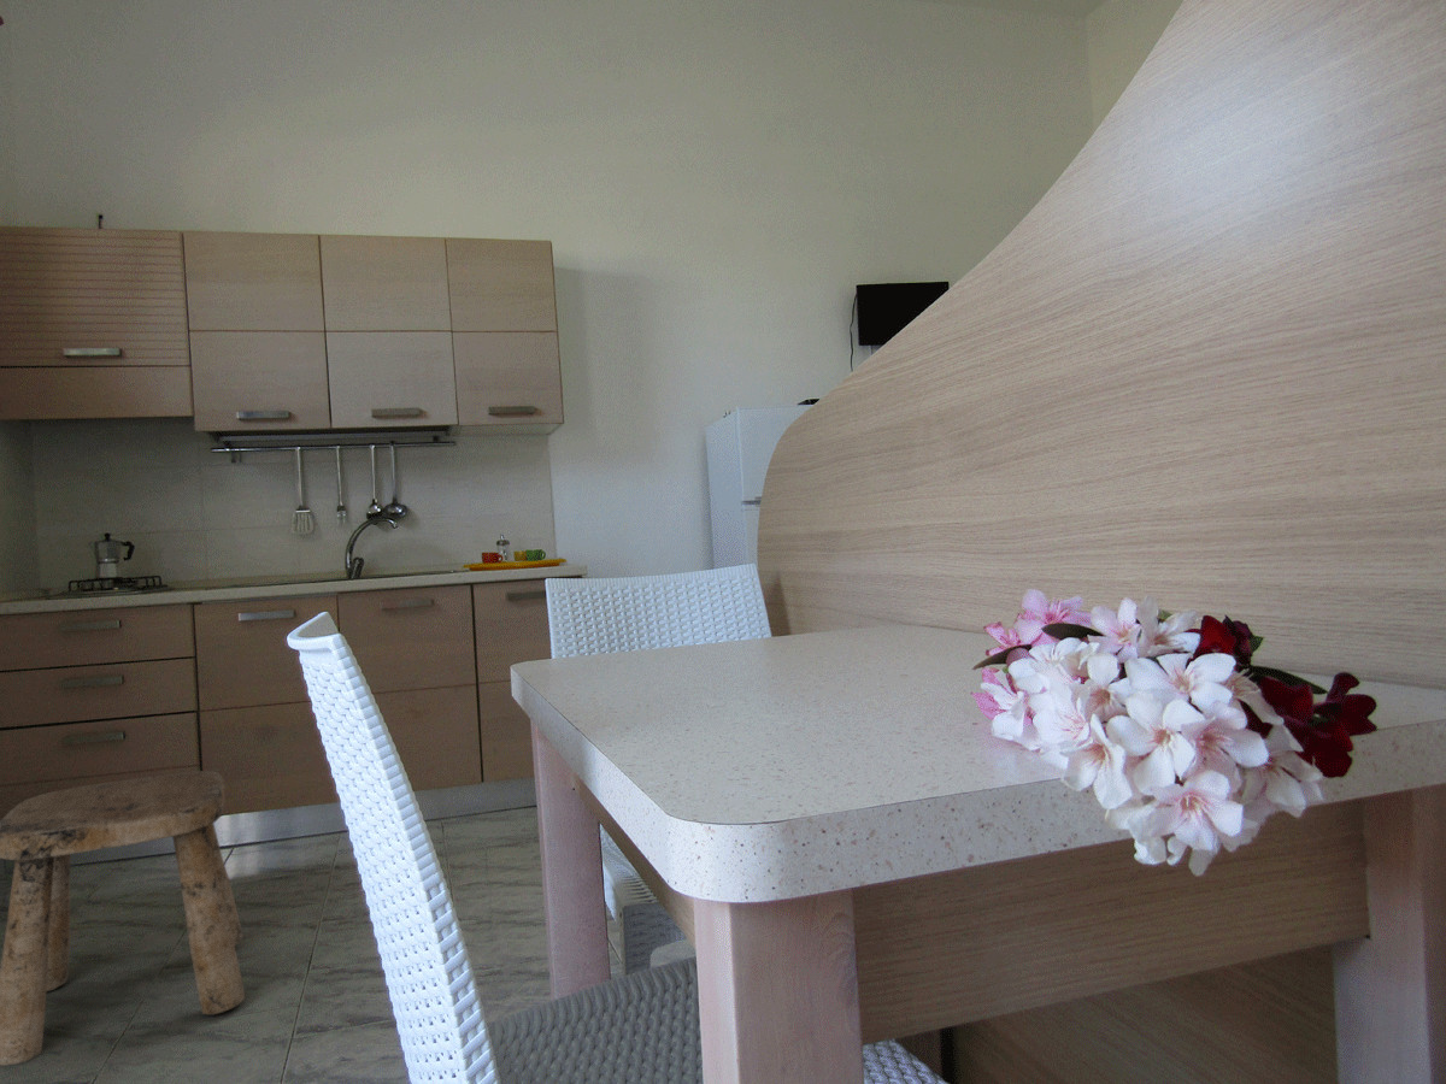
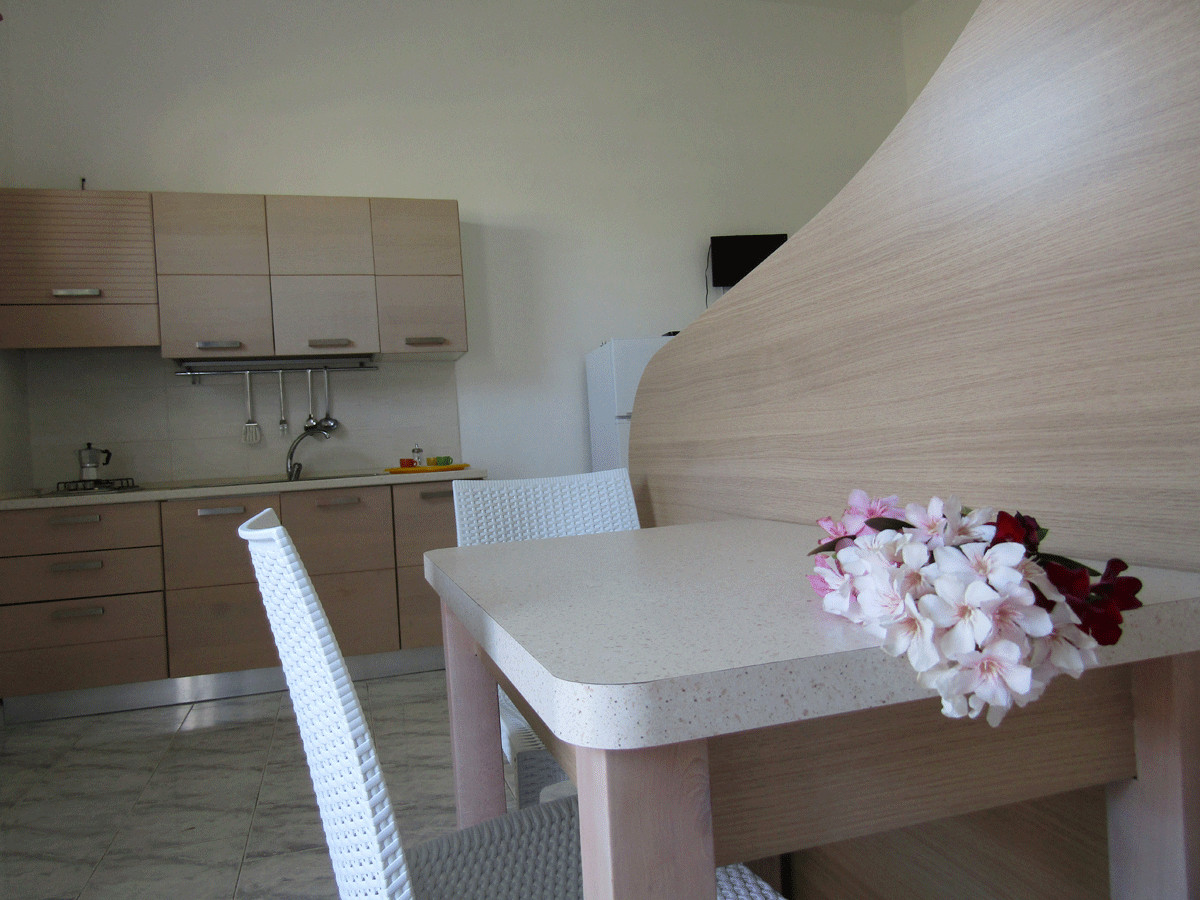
- stool [0,770,246,1067]
